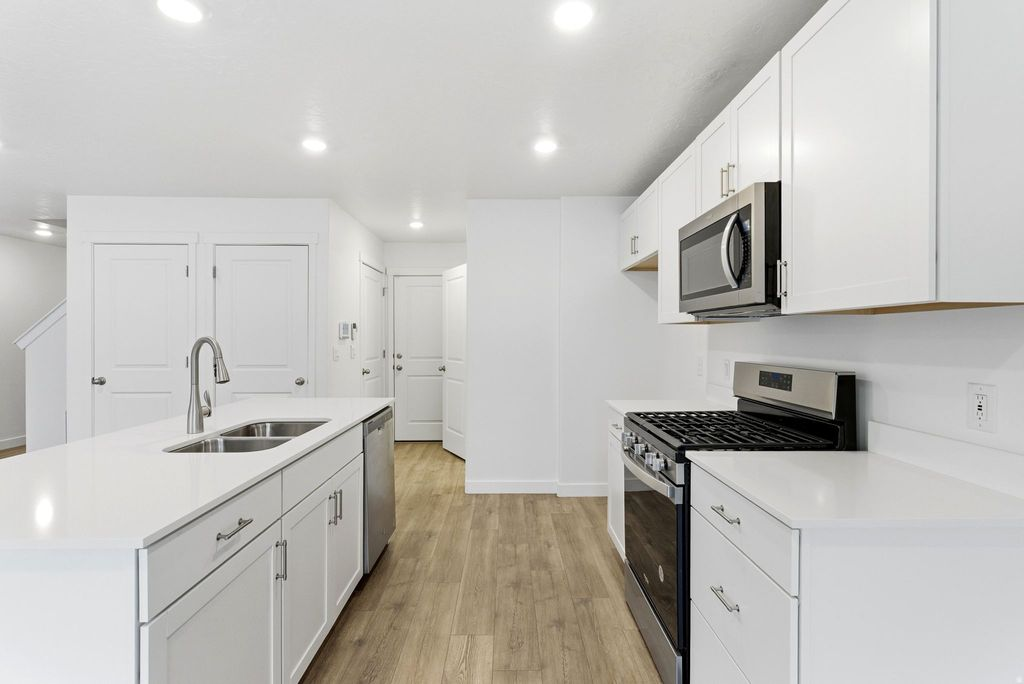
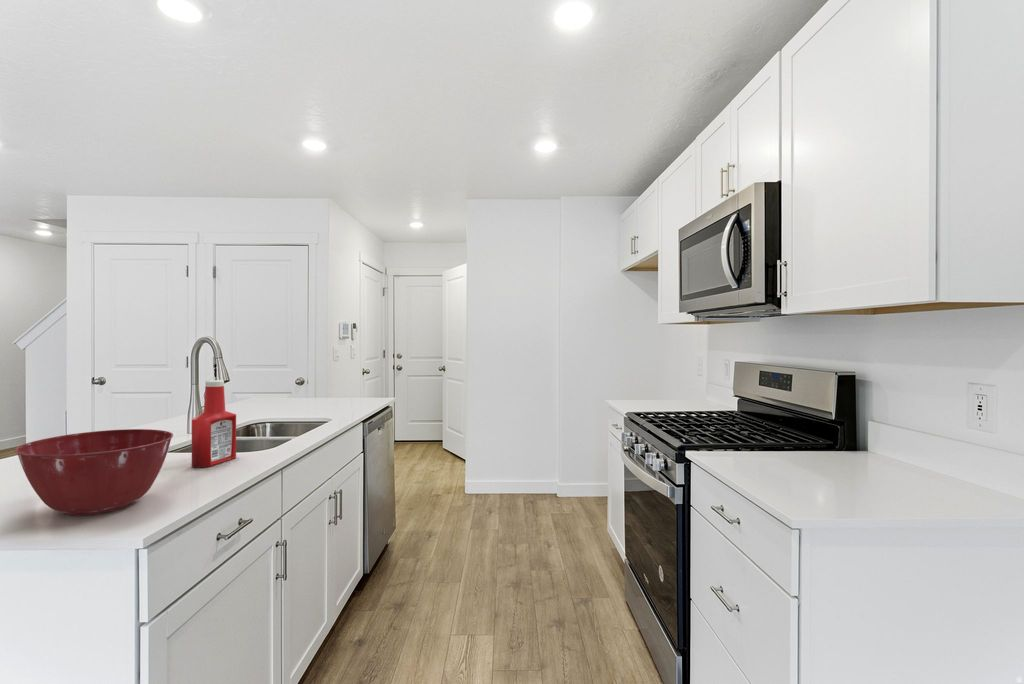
+ mixing bowl [14,428,174,516]
+ soap bottle [191,379,237,468]
